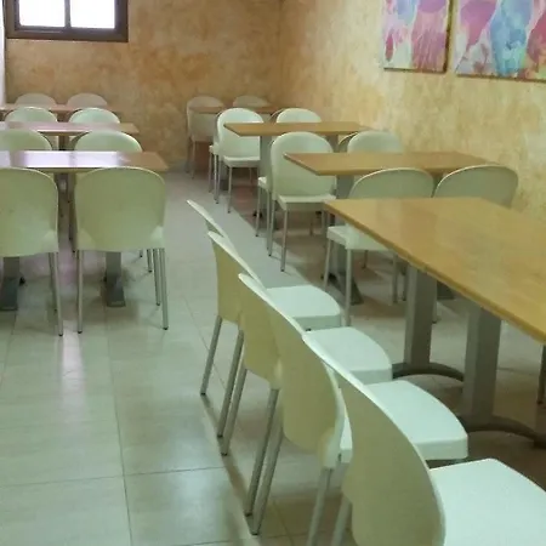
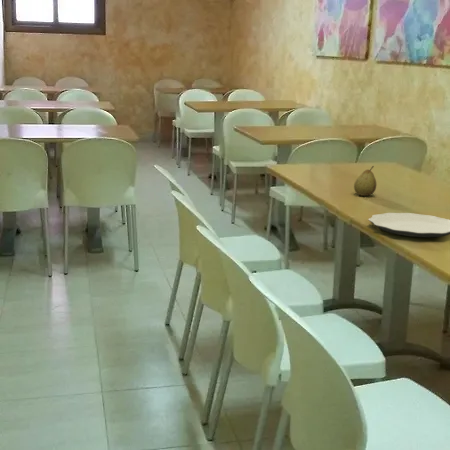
+ plate [367,212,450,238]
+ fruit [353,165,377,197]
